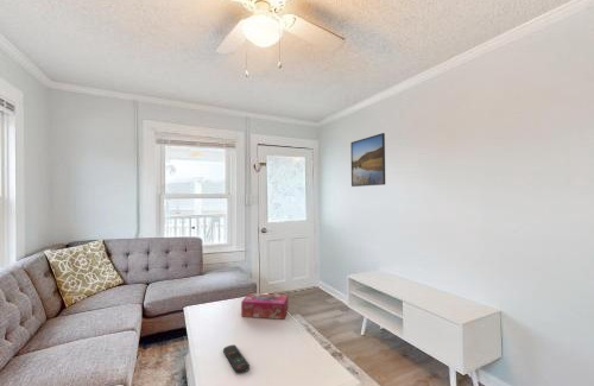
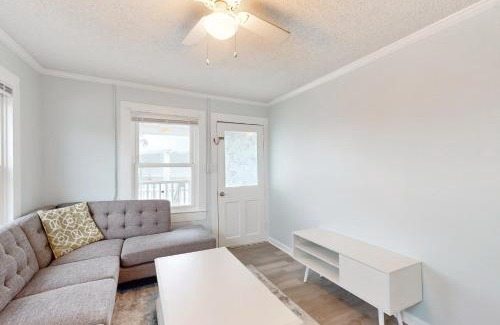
- tissue box [240,292,289,321]
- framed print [349,132,386,188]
- remote control [222,343,251,374]
